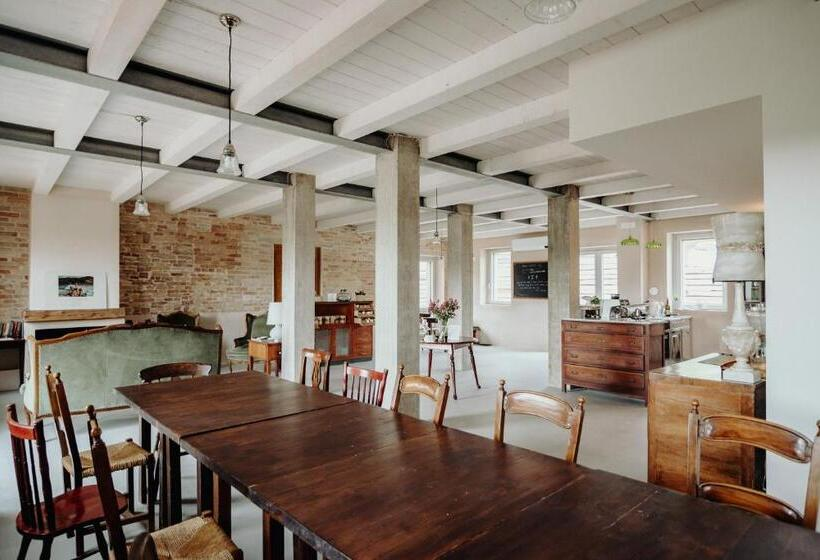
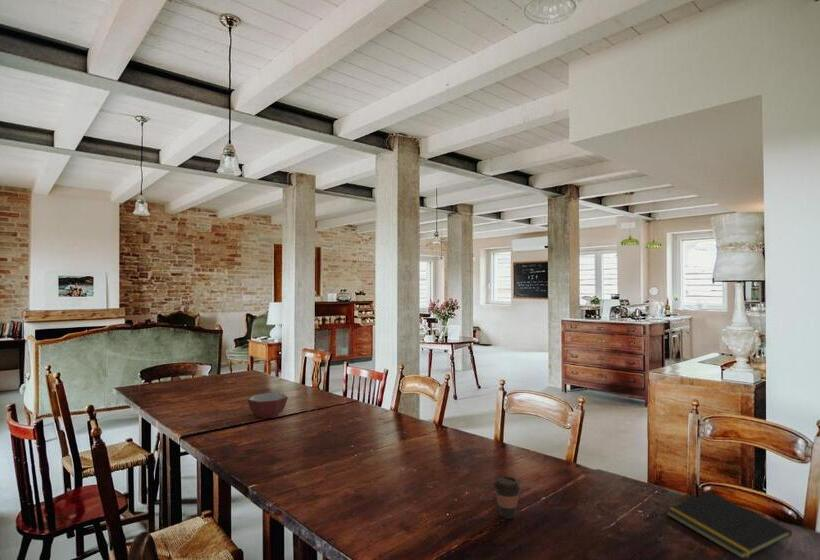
+ bowl [246,392,289,419]
+ coffee cup [493,475,522,520]
+ notepad [665,491,793,560]
